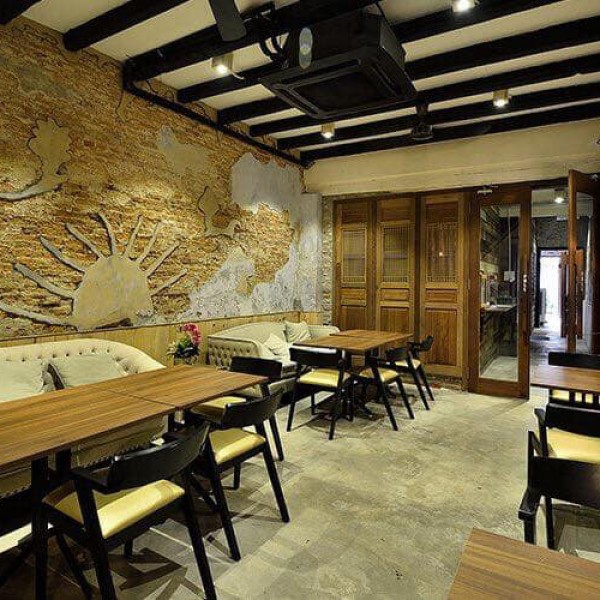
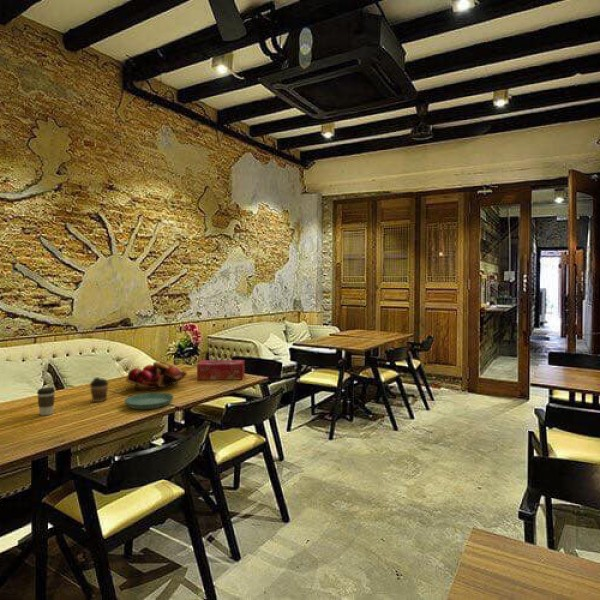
+ fruit basket [125,360,188,392]
+ saucer [123,392,175,410]
+ coffee cup [89,376,109,403]
+ tissue box [196,359,246,381]
+ coffee cup [36,386,56,416]
